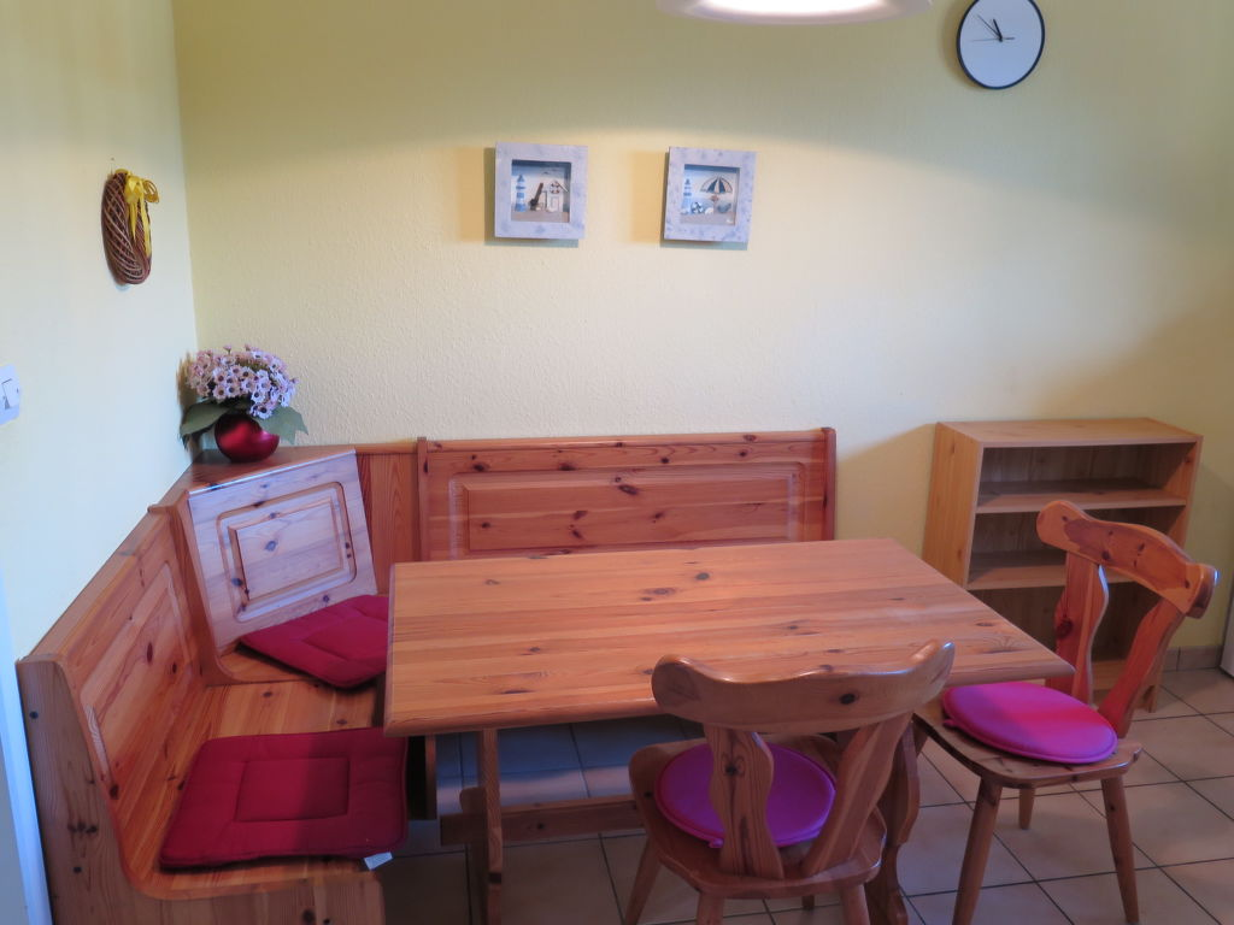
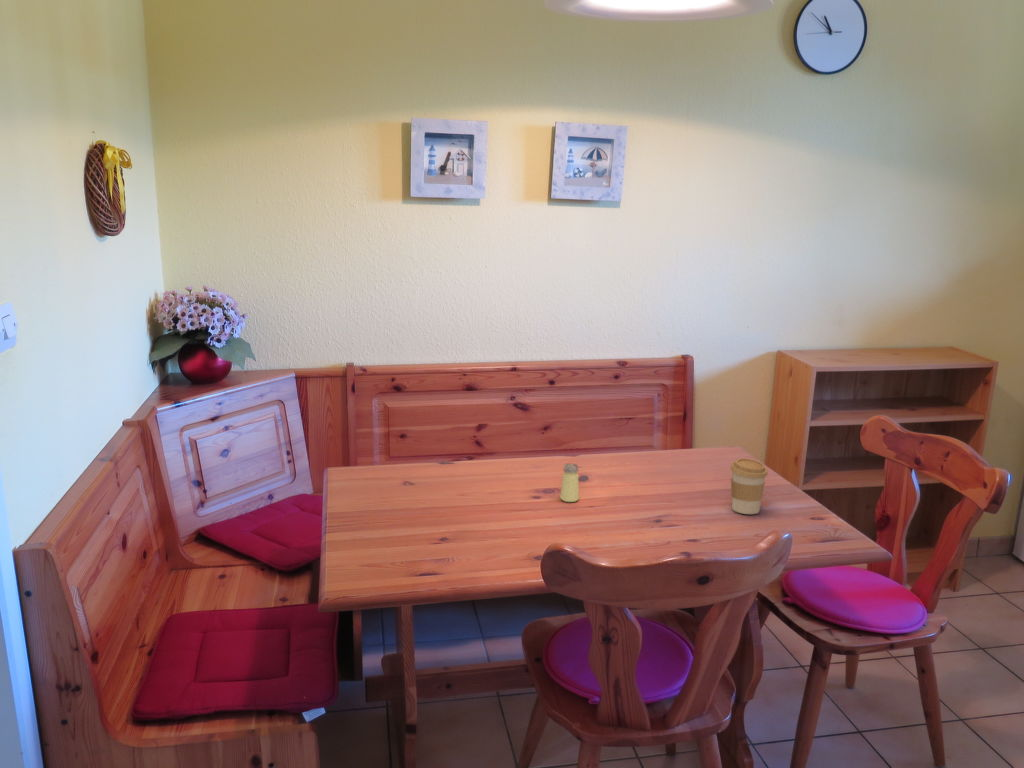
+ saltshaker [559,462,580,503]
+ coffee cup [729,457,769,515]
